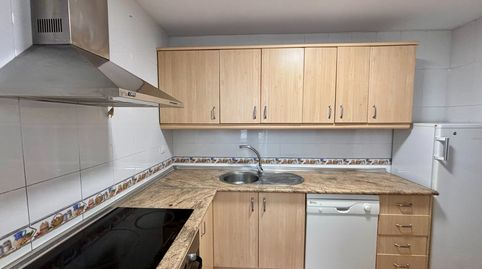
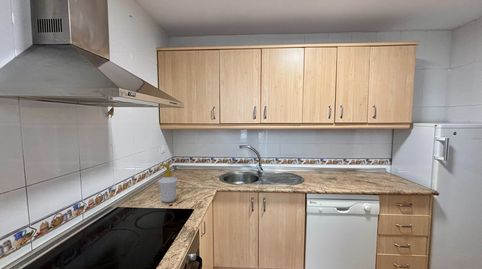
+ soap bottle [157,163,179,203]
